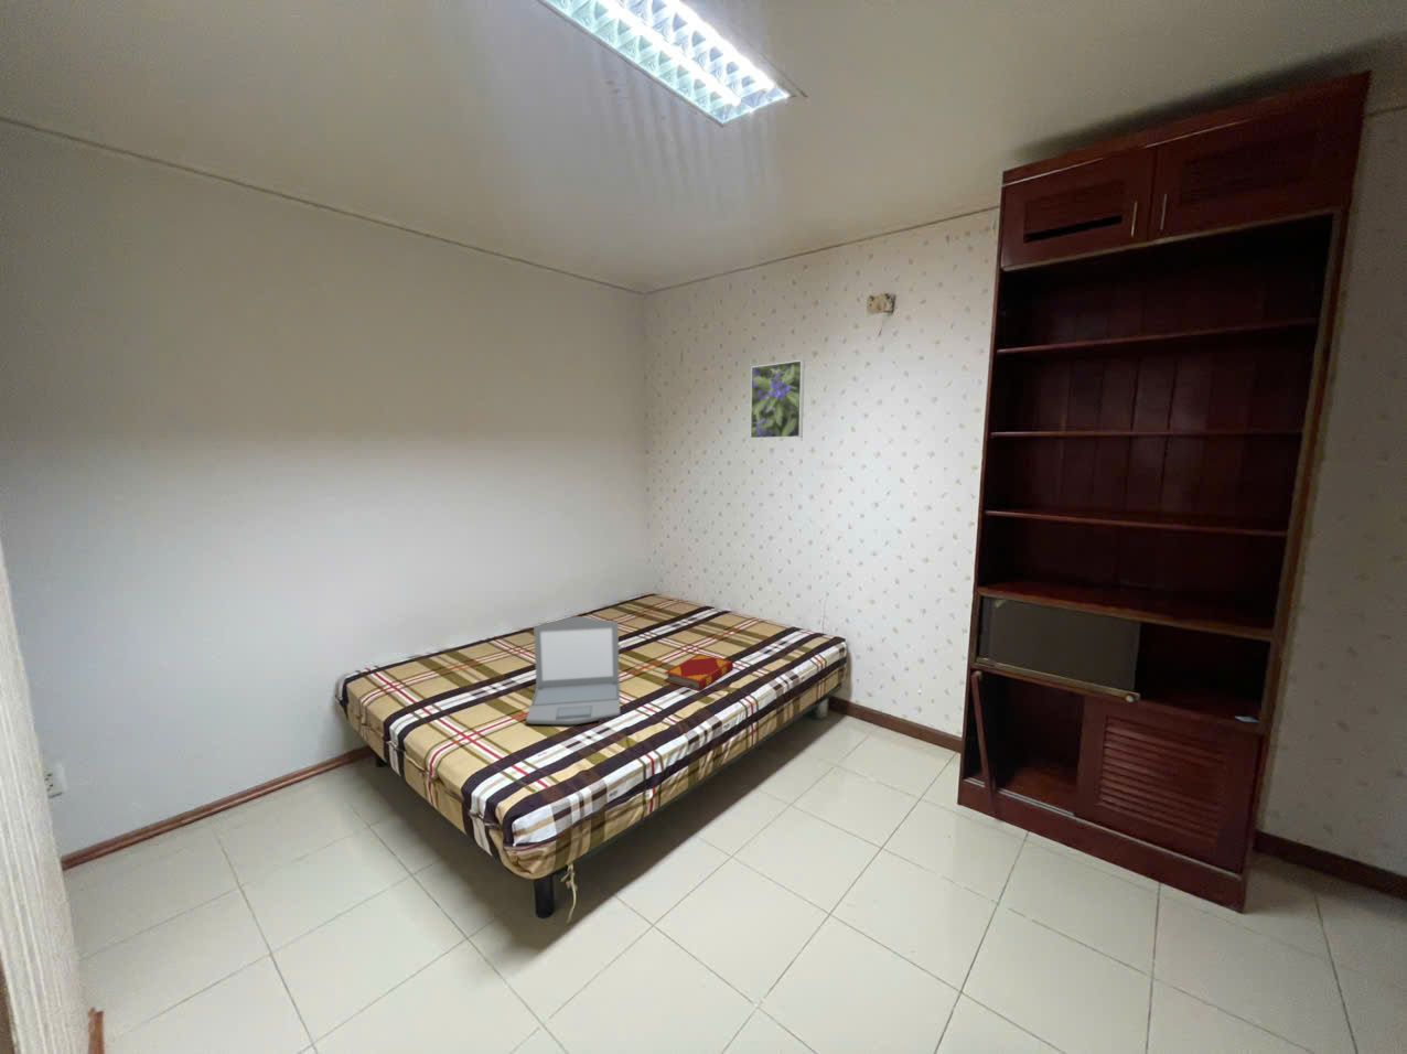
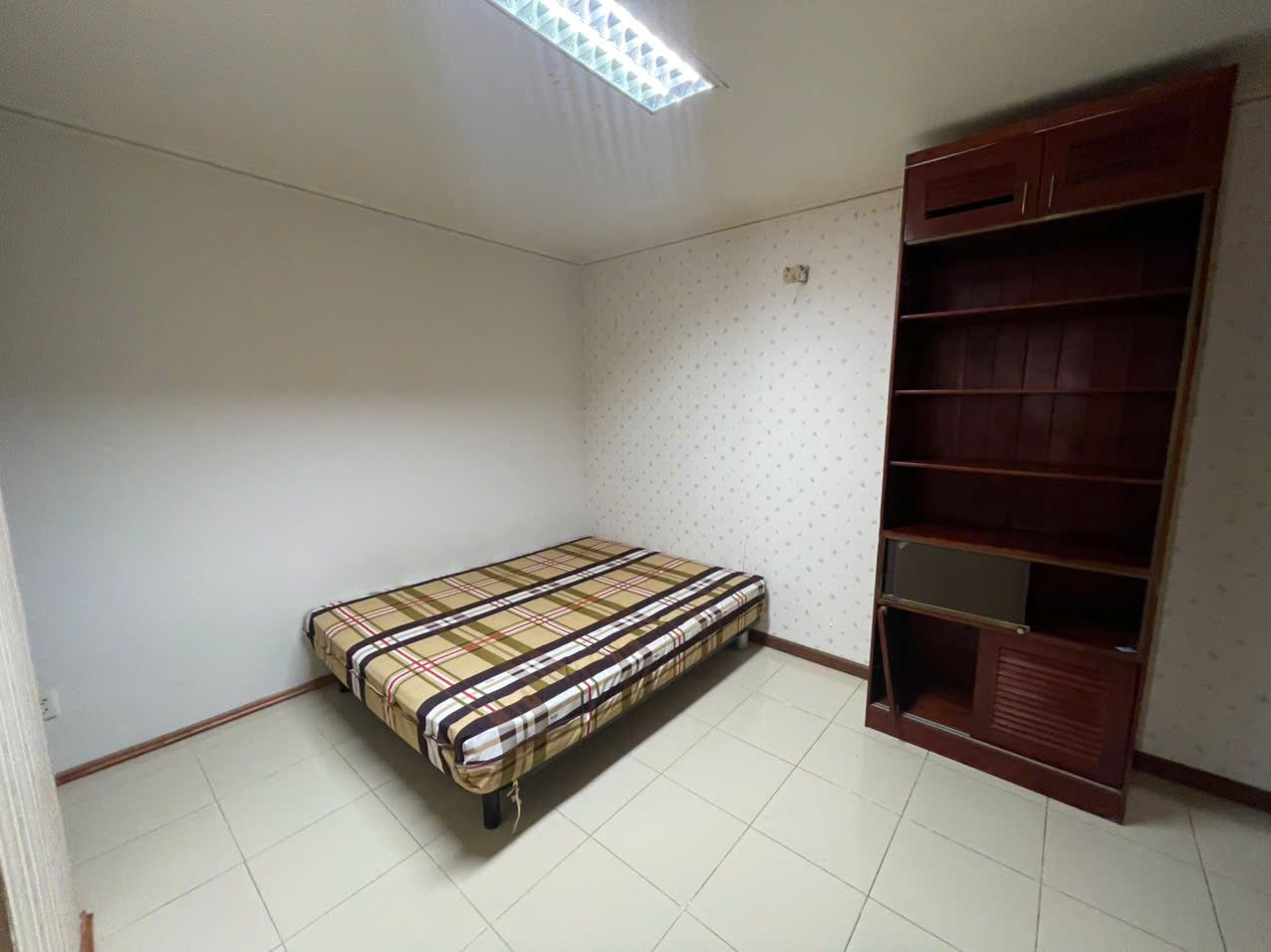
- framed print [748,360,806,440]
- laptop [525,616,621,726]
- hardback book [664,653,734,691]
